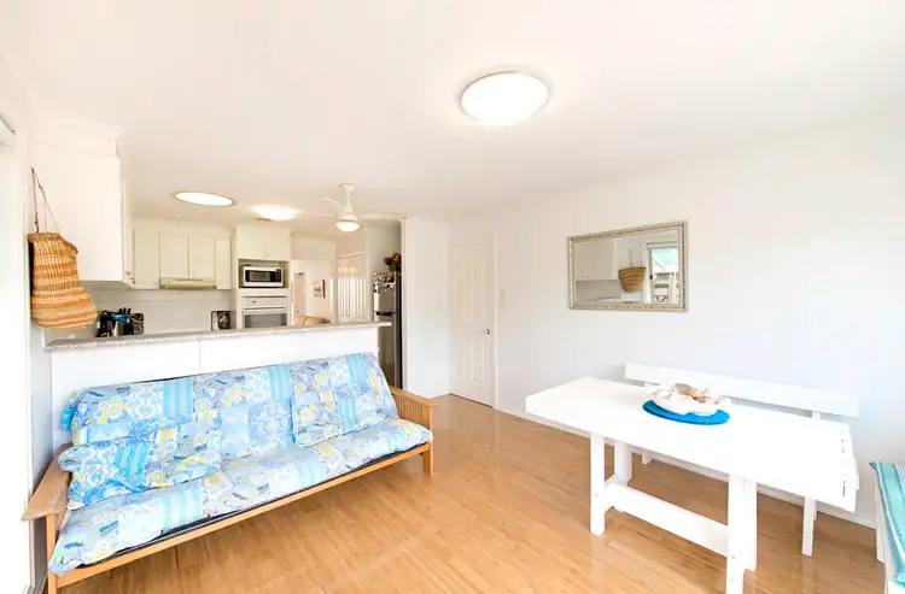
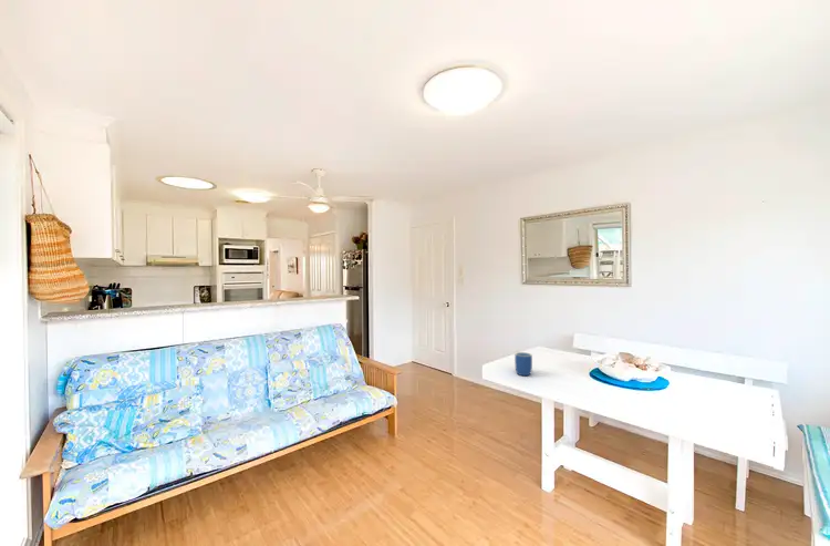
+ mug [513,351,533,377]
